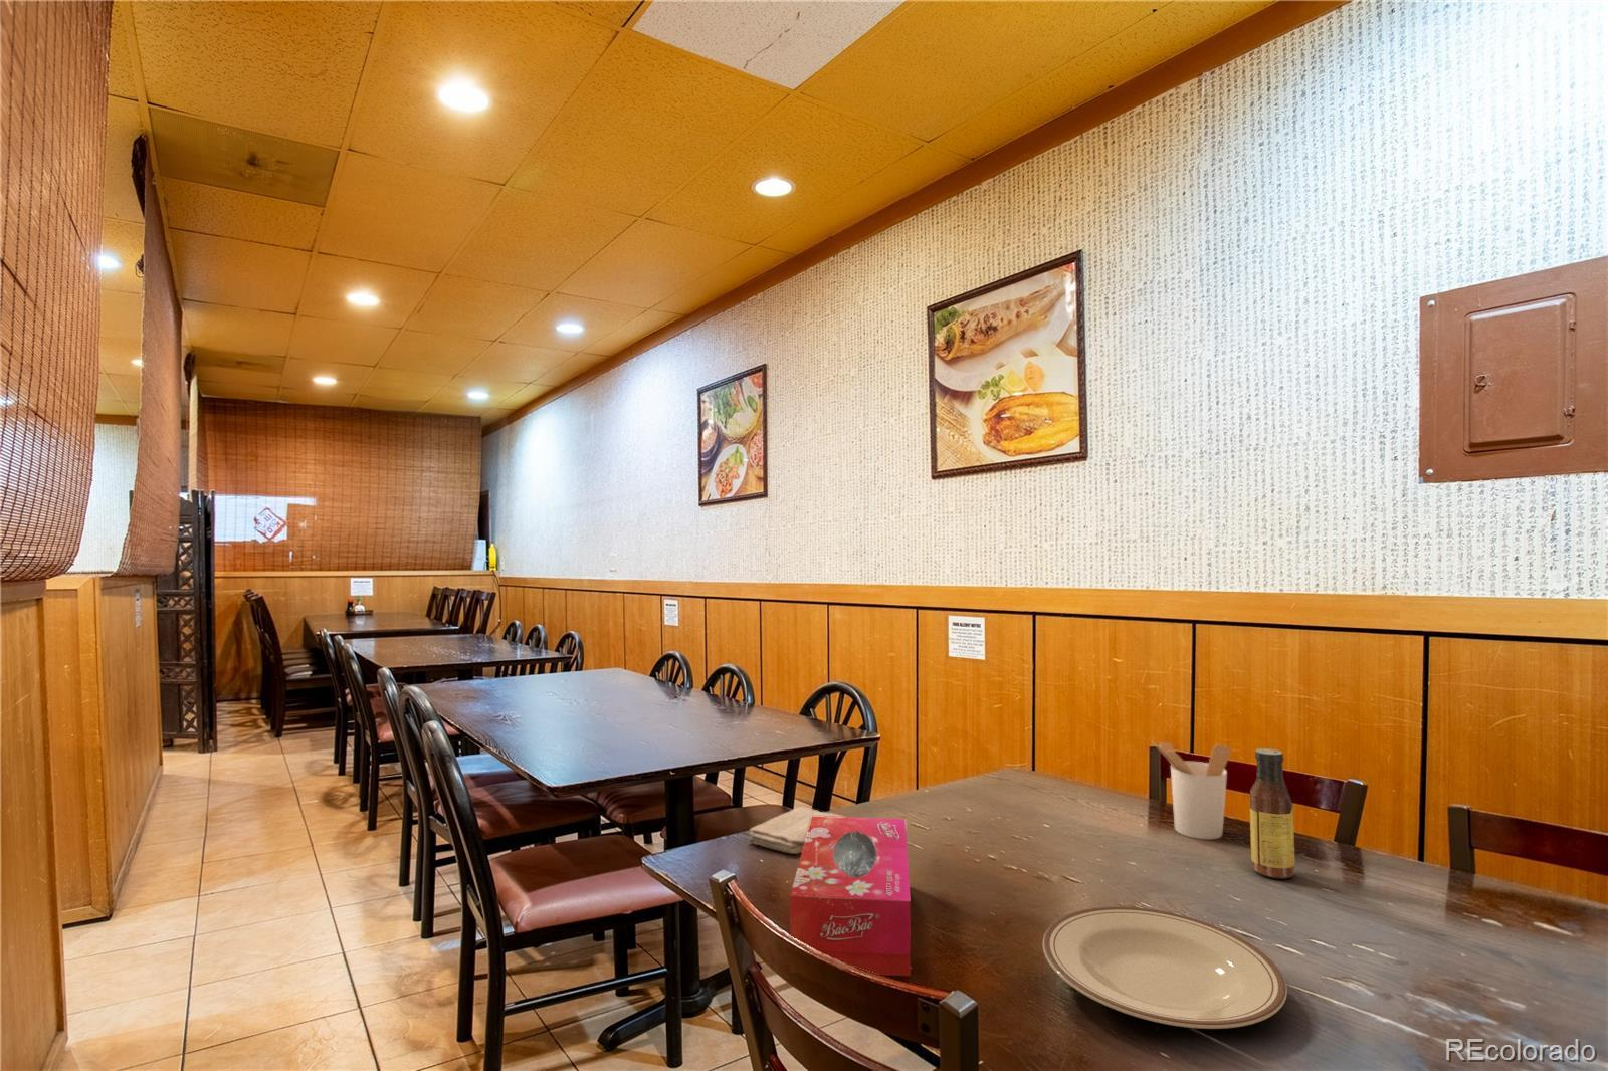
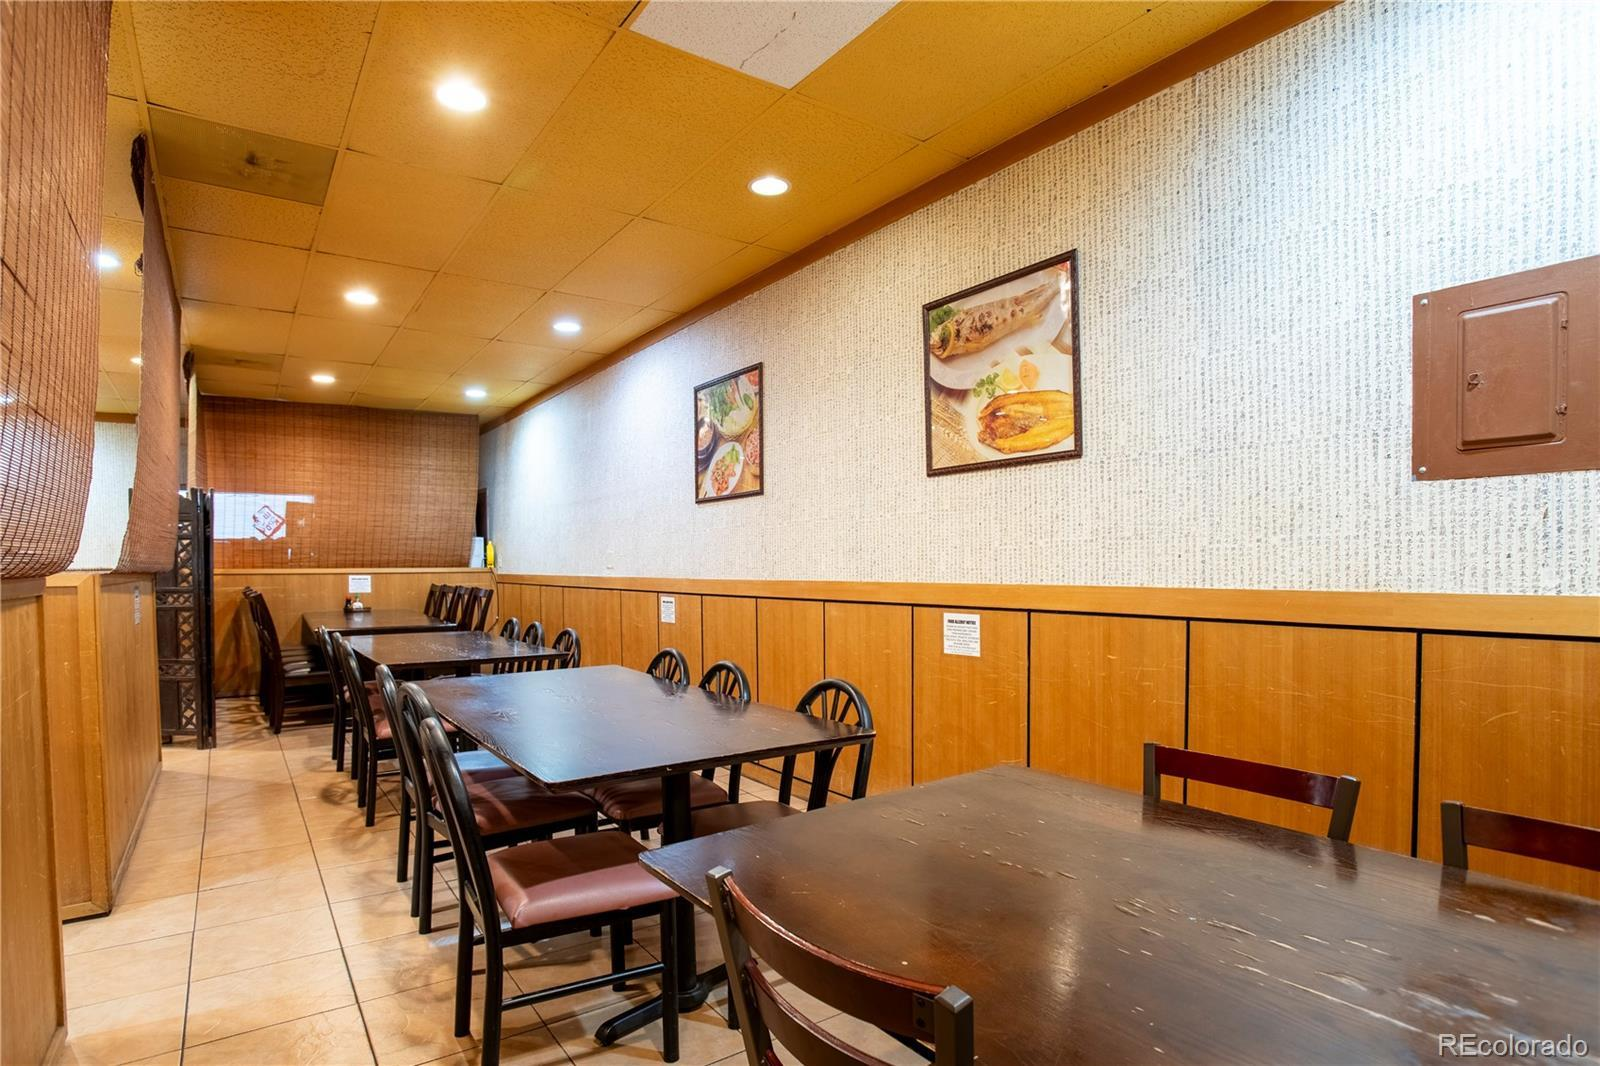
- plate [1043,905,1289,1030]
- utensil holder [1151,741,1233,840]
- washcloth [747,806,846,855]
- sauce bottle [1249,747,1296,880]
- tissue box [789,816,911,977]
